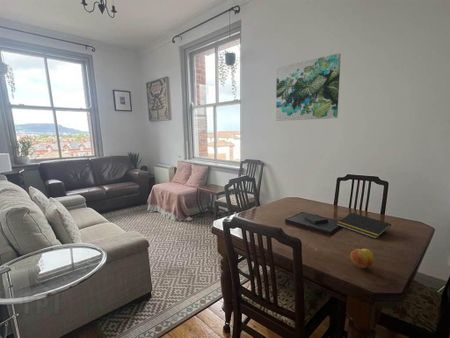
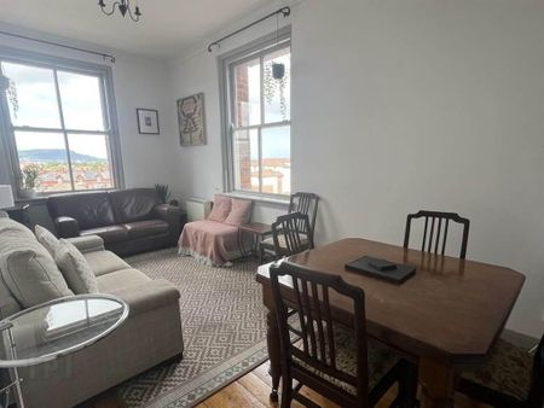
- wall art [275,52,342,122]
- fruit [349,248,375,269]
- notepad [336,212,392,240]
